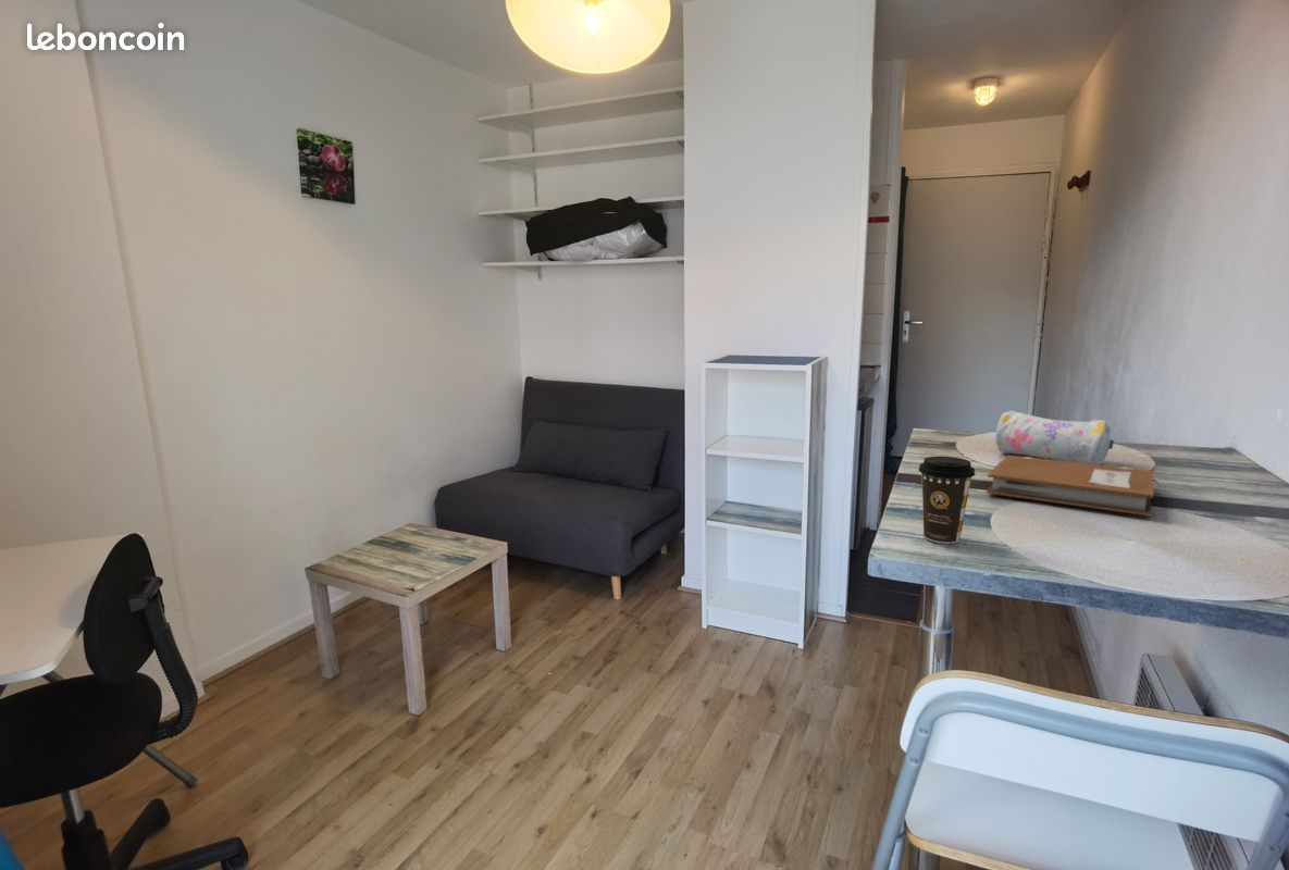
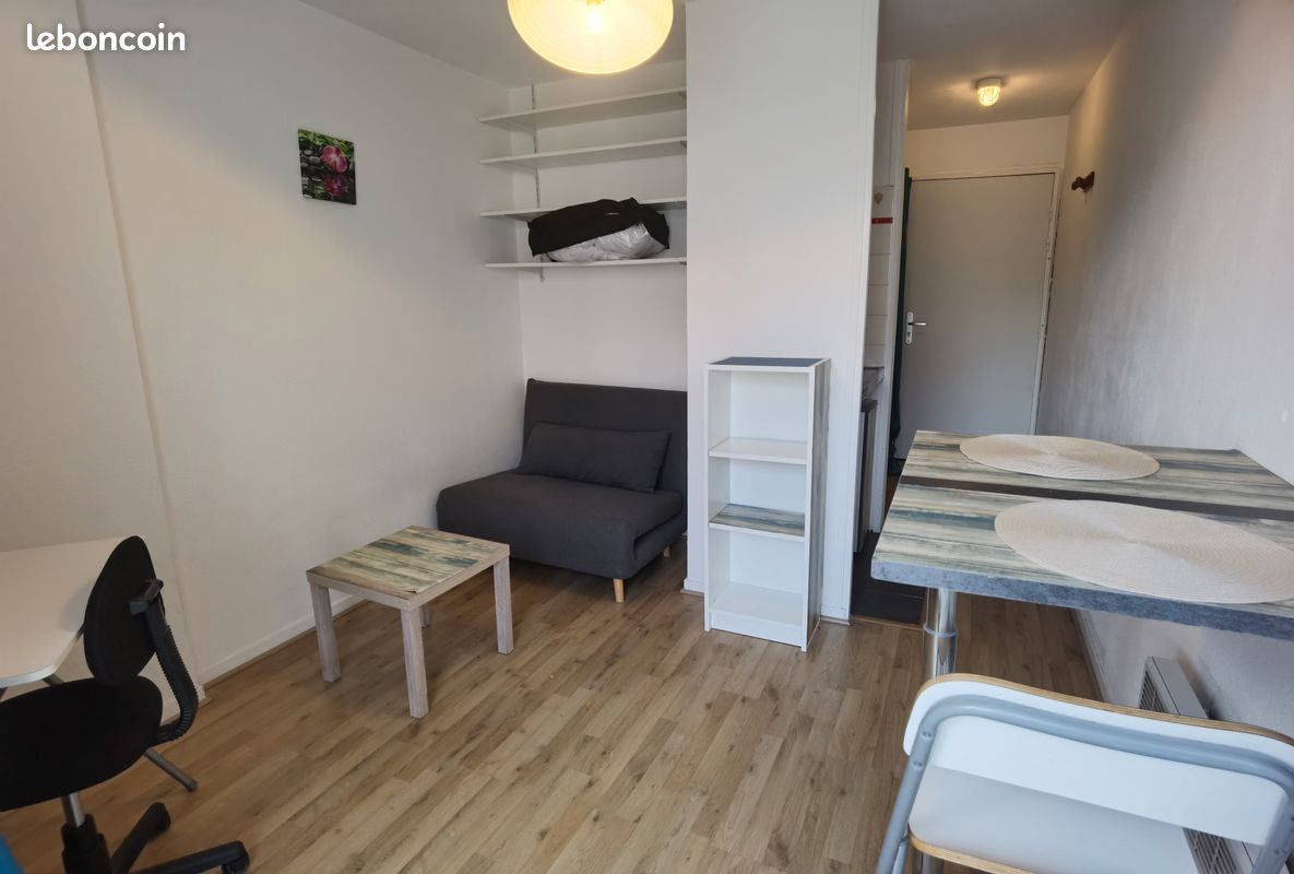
- notebook [986,455,1162,518]
- coffee cup [918,456,976,545]
- pencil case [994,410,1115,465]
